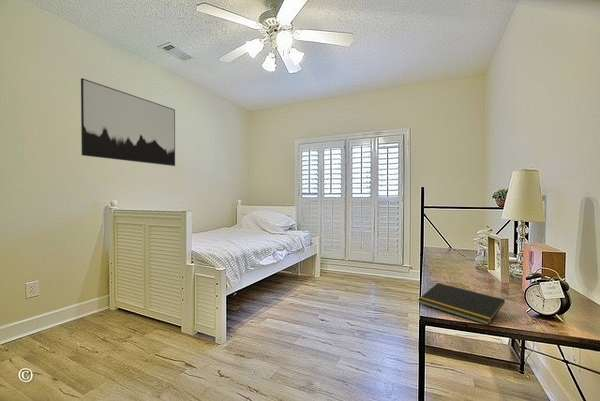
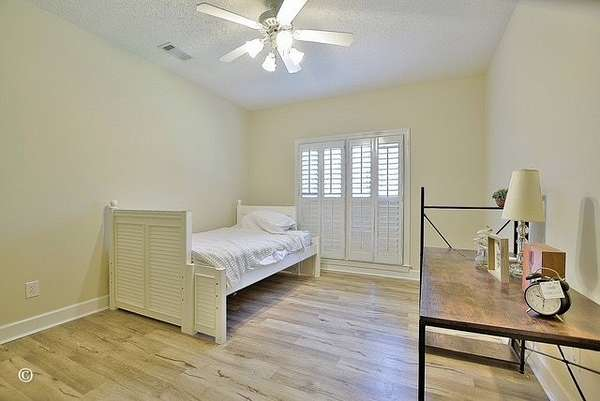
- wall art [80,77,176,167]
- notepad [417,282,506,326]
